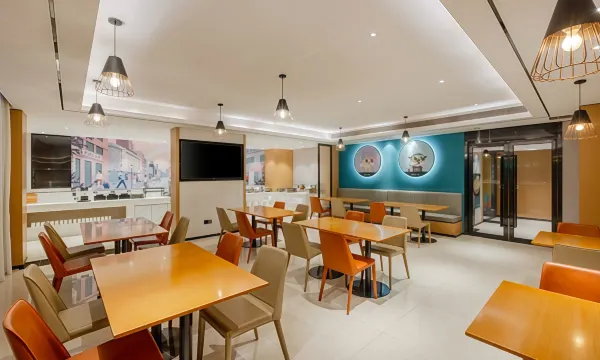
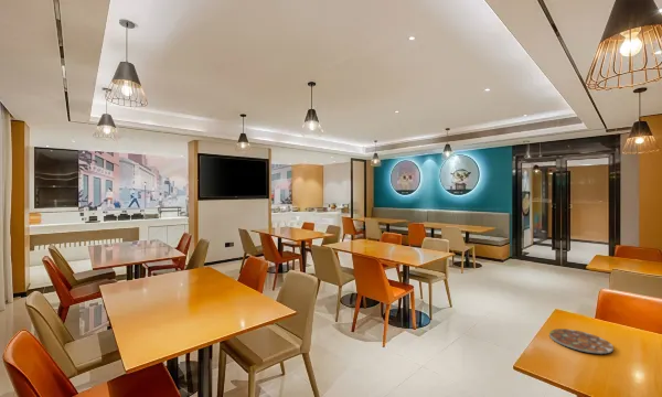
+ plate [548,328,615,355]
